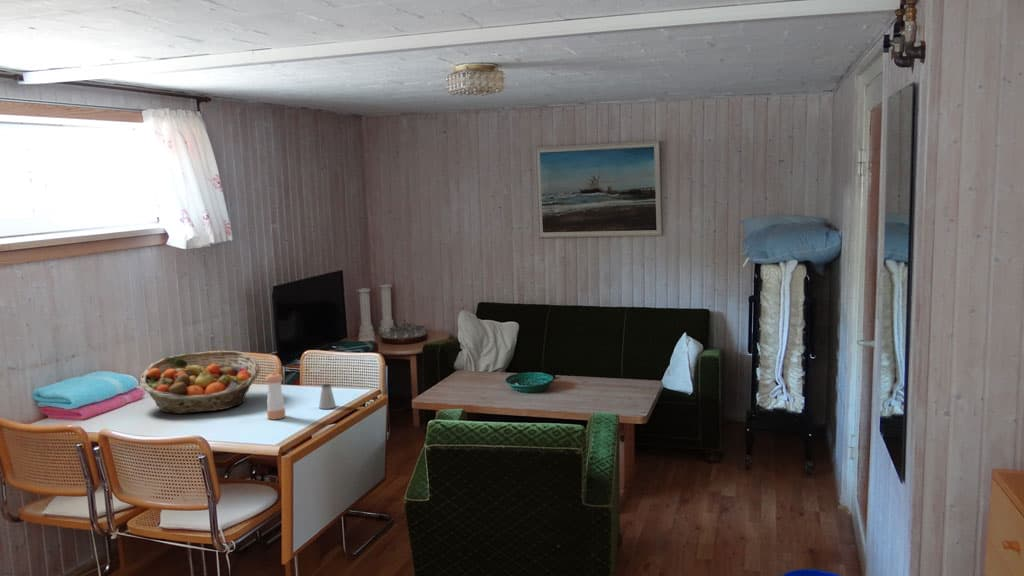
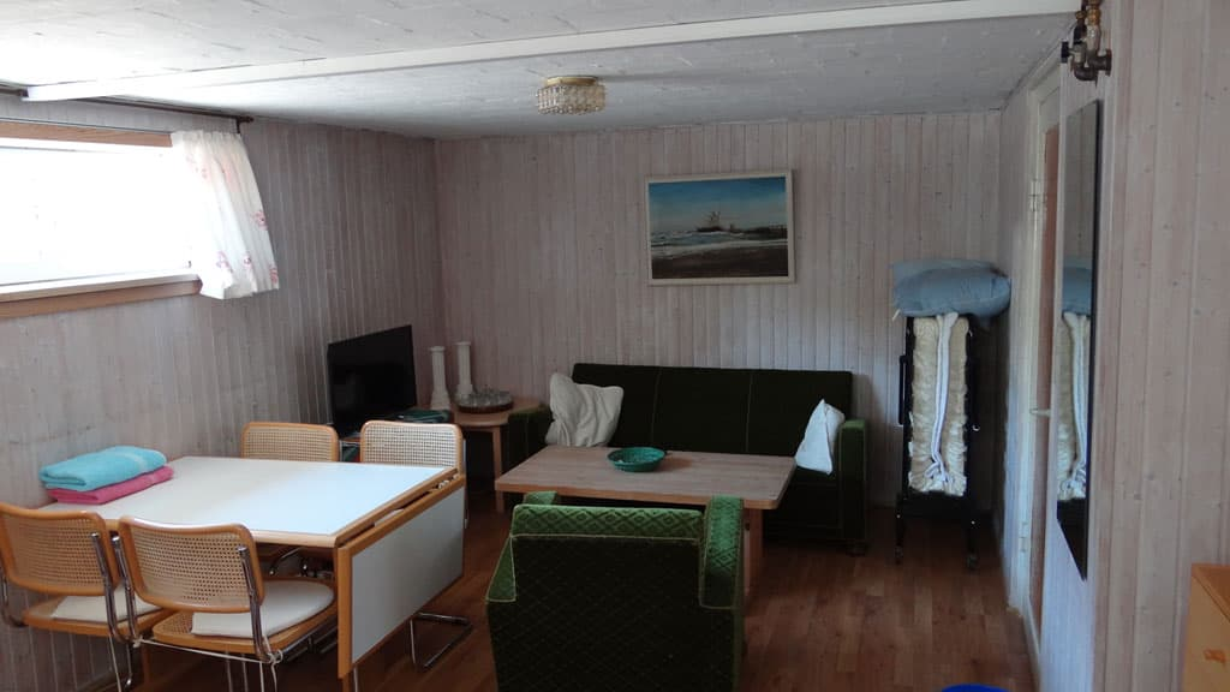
- pepper shaker [264,371,286,420]
- saltshaker [318,383,337,410]
- fruit basket [139,350,261,415]
